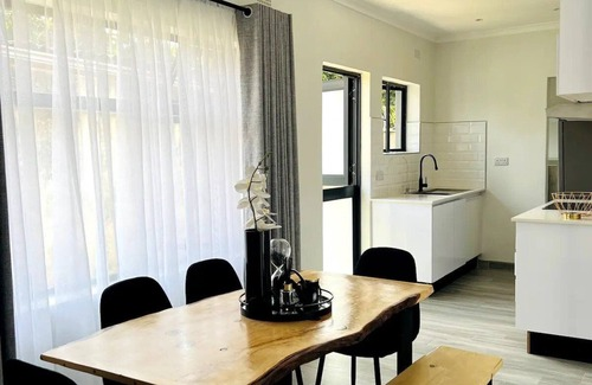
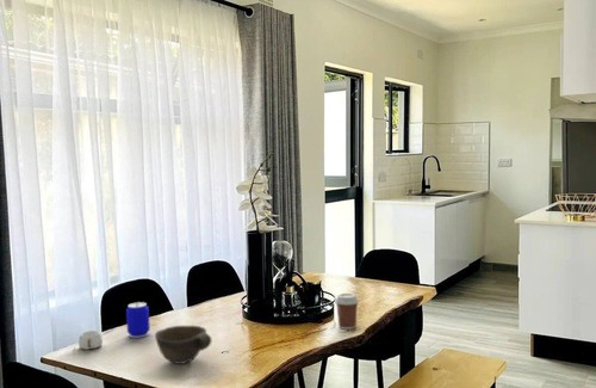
+ beer can [125,301,151,339]
+ bowl [154,325,212,365]
+ coffee cup [334,292,360,331]
+ mug [72,330,104,356]
